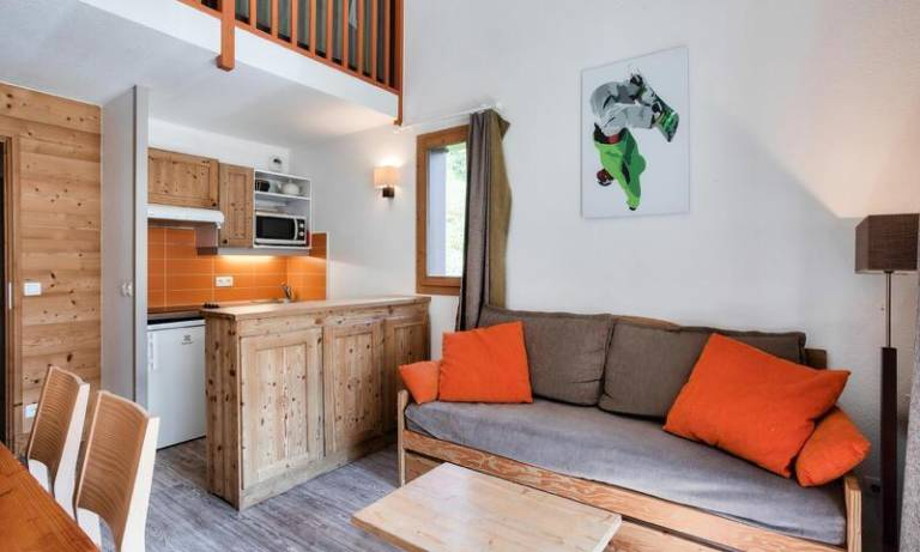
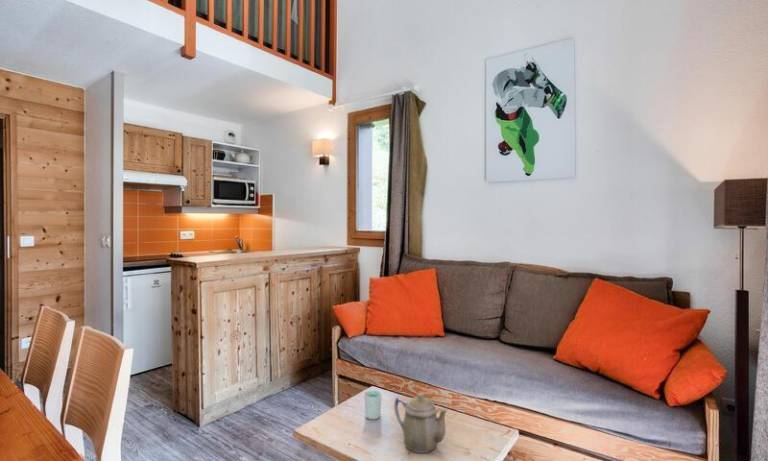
+ teapot [393,392,449,454]
+ cup [363,389,382,421]
